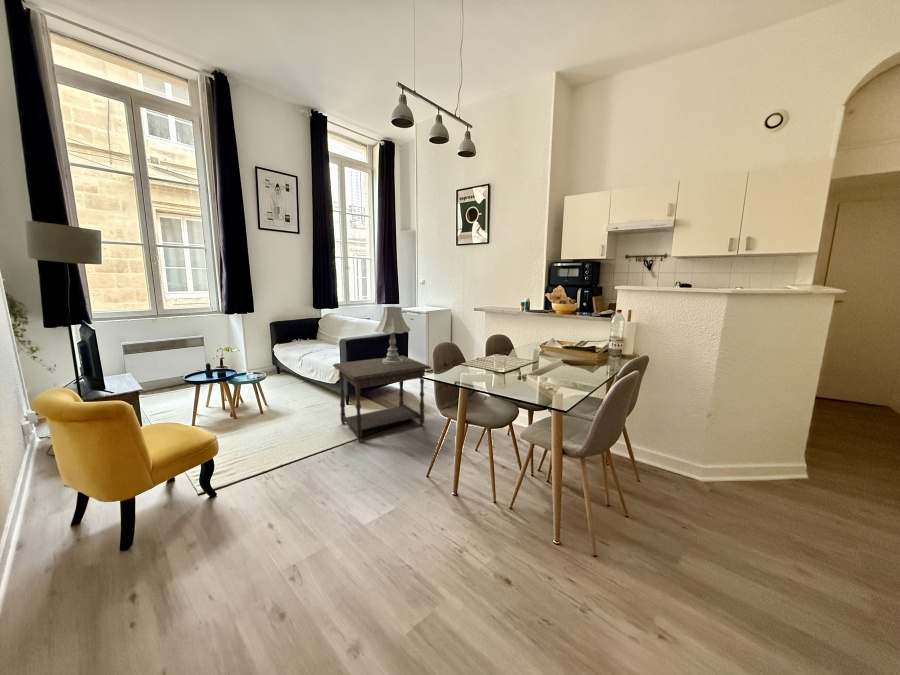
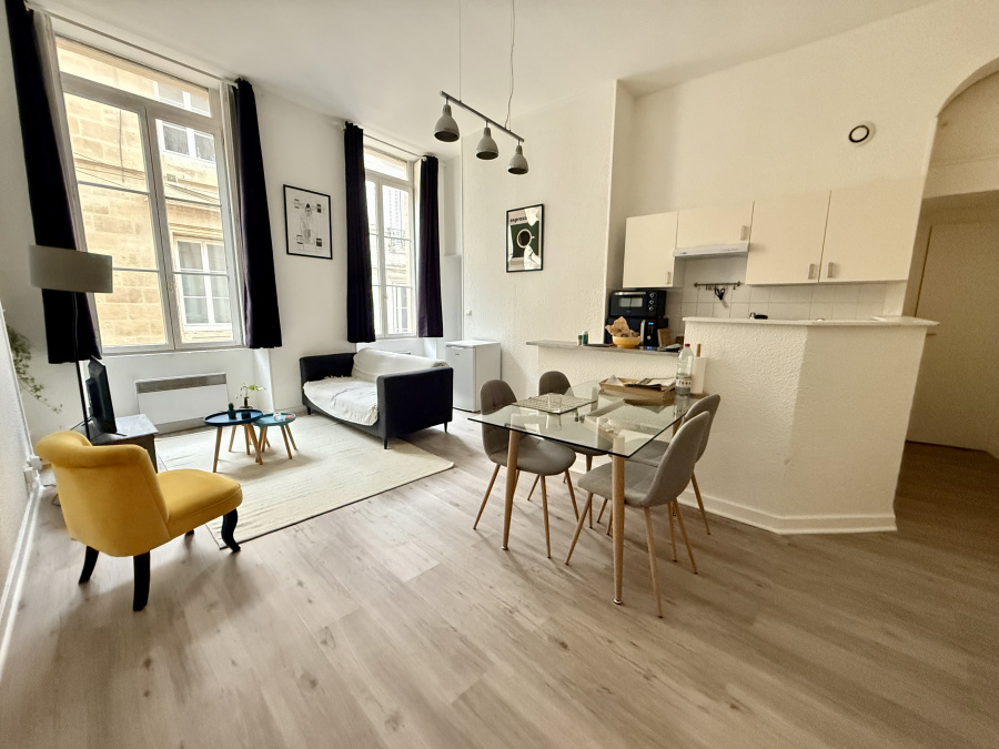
- table lamp [374,306,411,364]
- side table [332,355,432,442]
